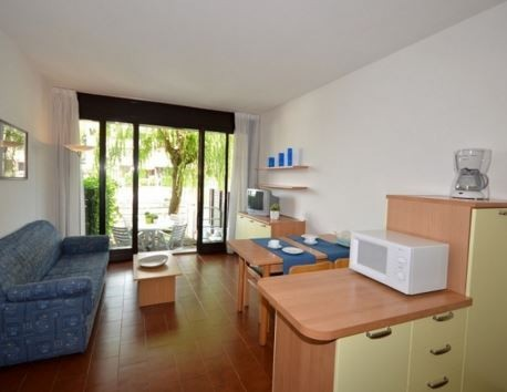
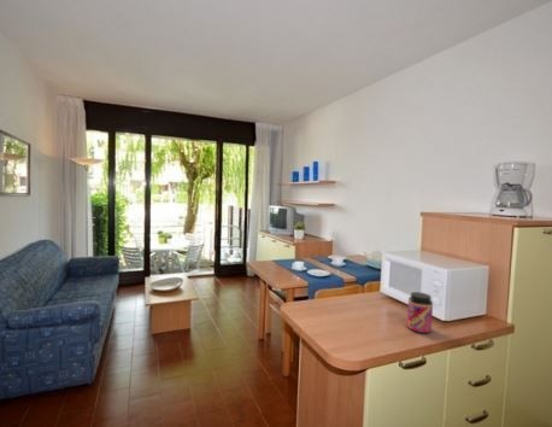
+ jar [406,291,434,334]
